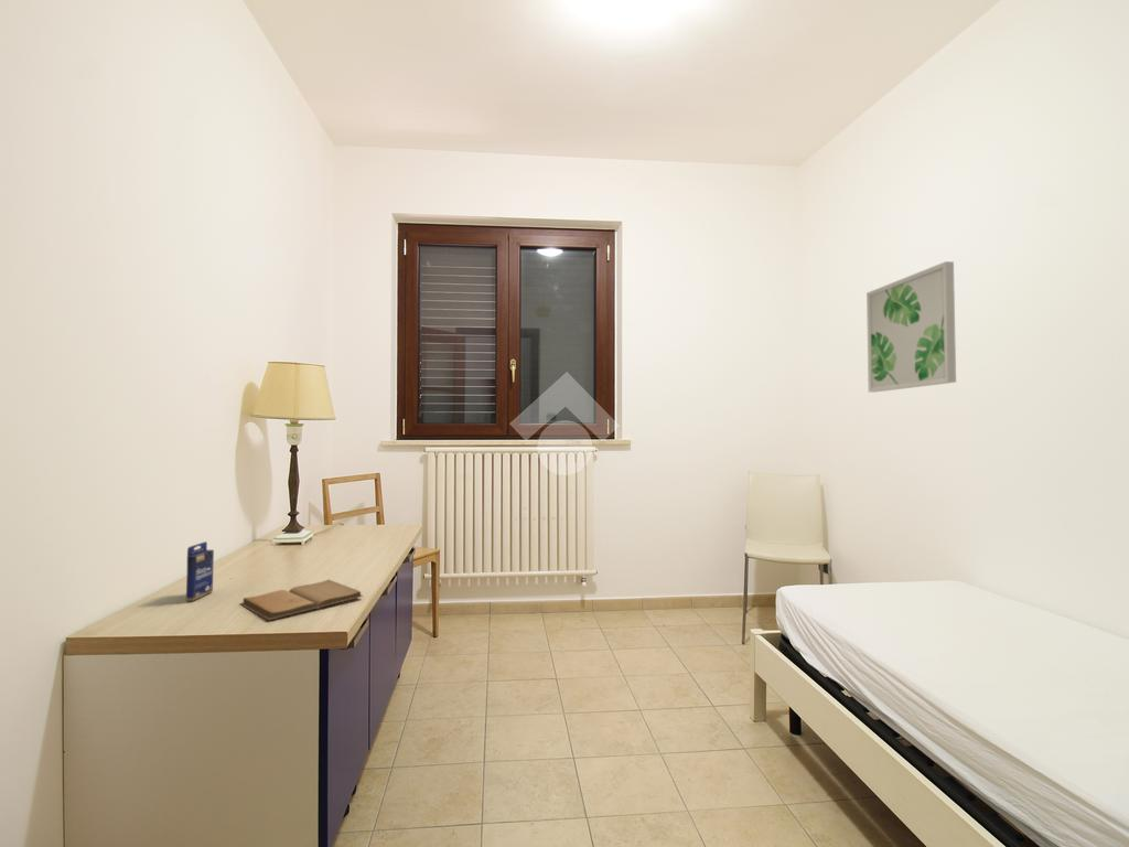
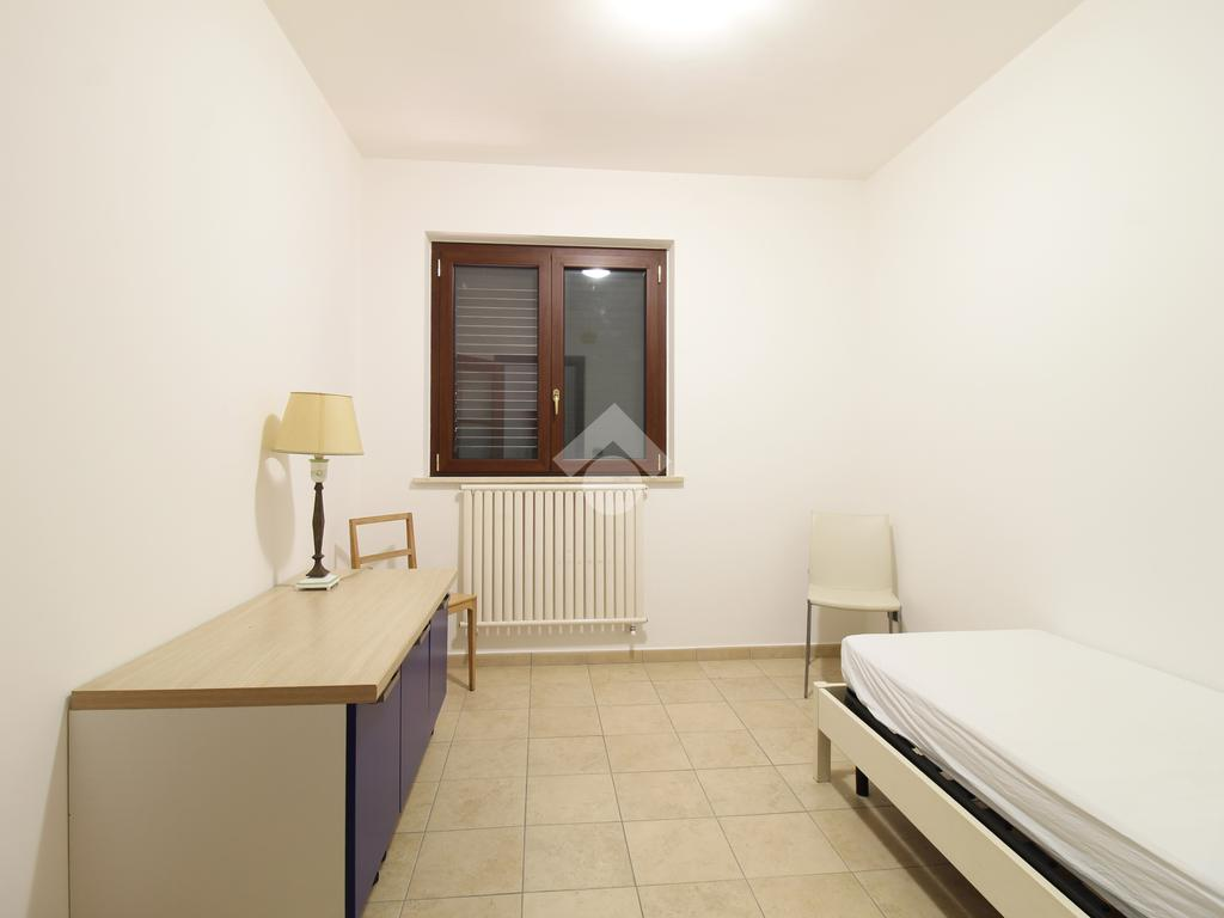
- book [238,579,364,621]
- small box [185,540,215,602]
- wall art [865,260,957,394]
